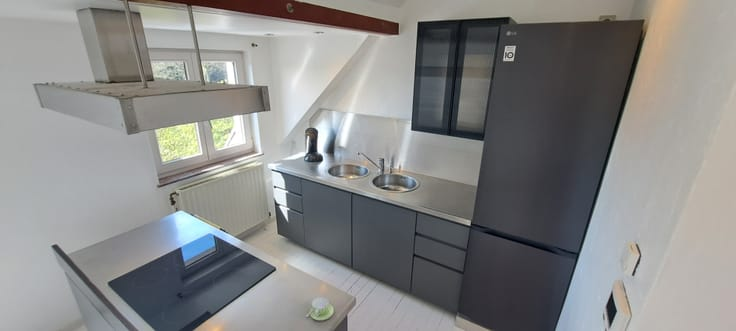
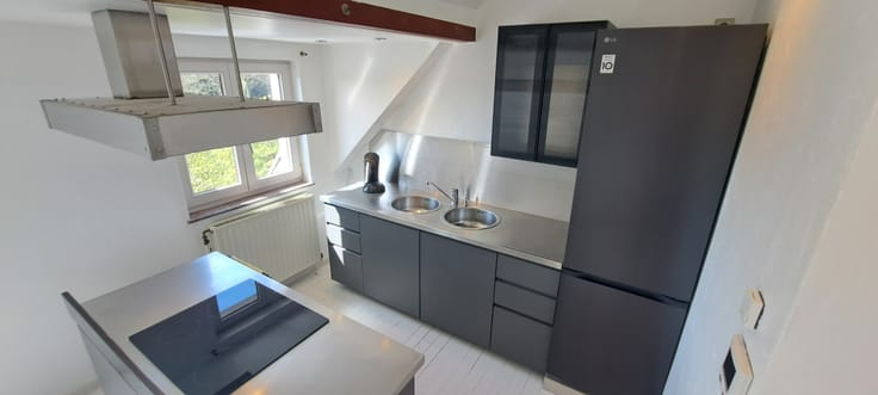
- cup [305,296,335,321]
